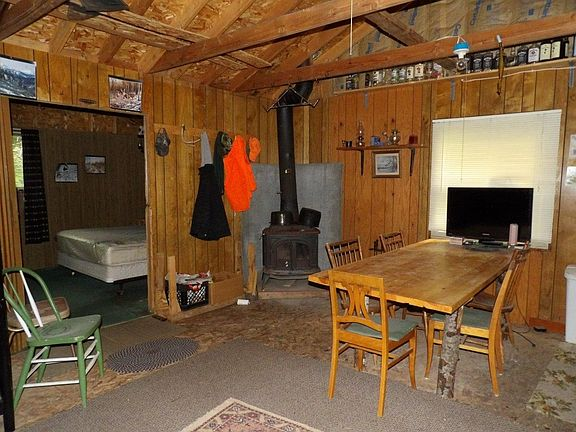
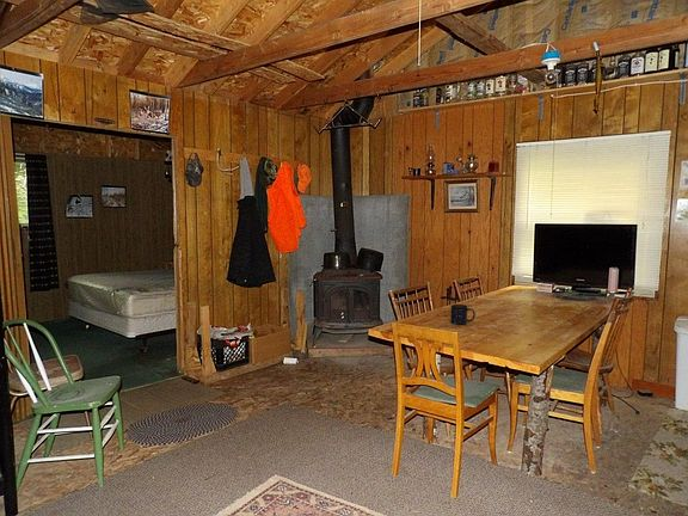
+ mug [449,303,477,326]
